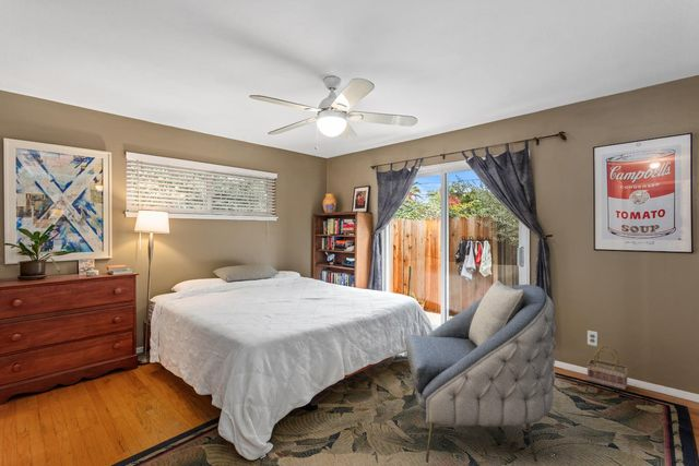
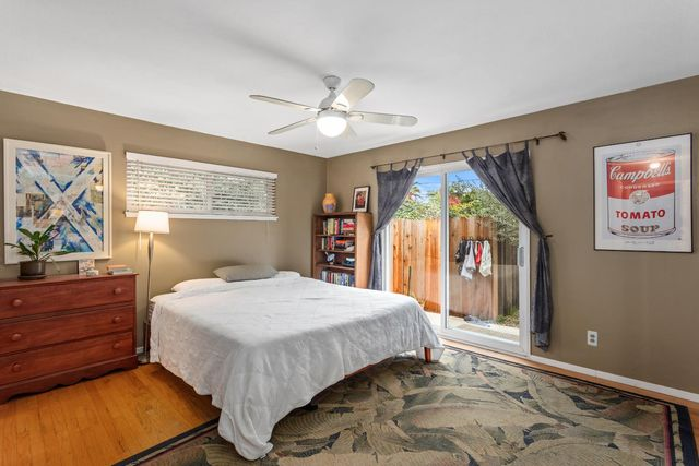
- armchair [405,279,557,464]
- basket [587,345,629,391]
